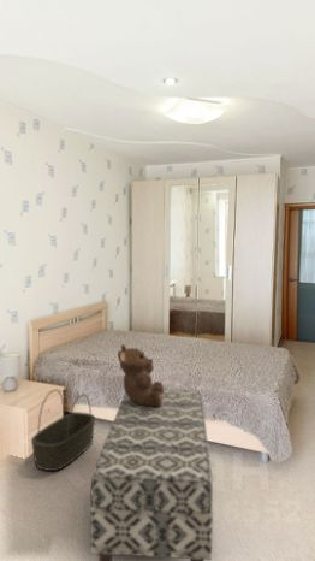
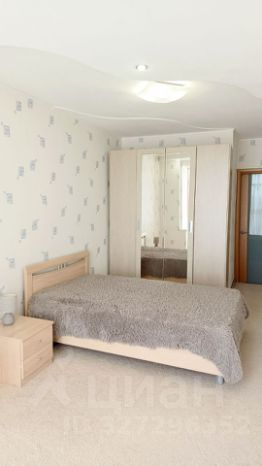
- teddy bear [117,343,165,408]
- bench [89,389,214,561]
- basket [30,389,96,472]
